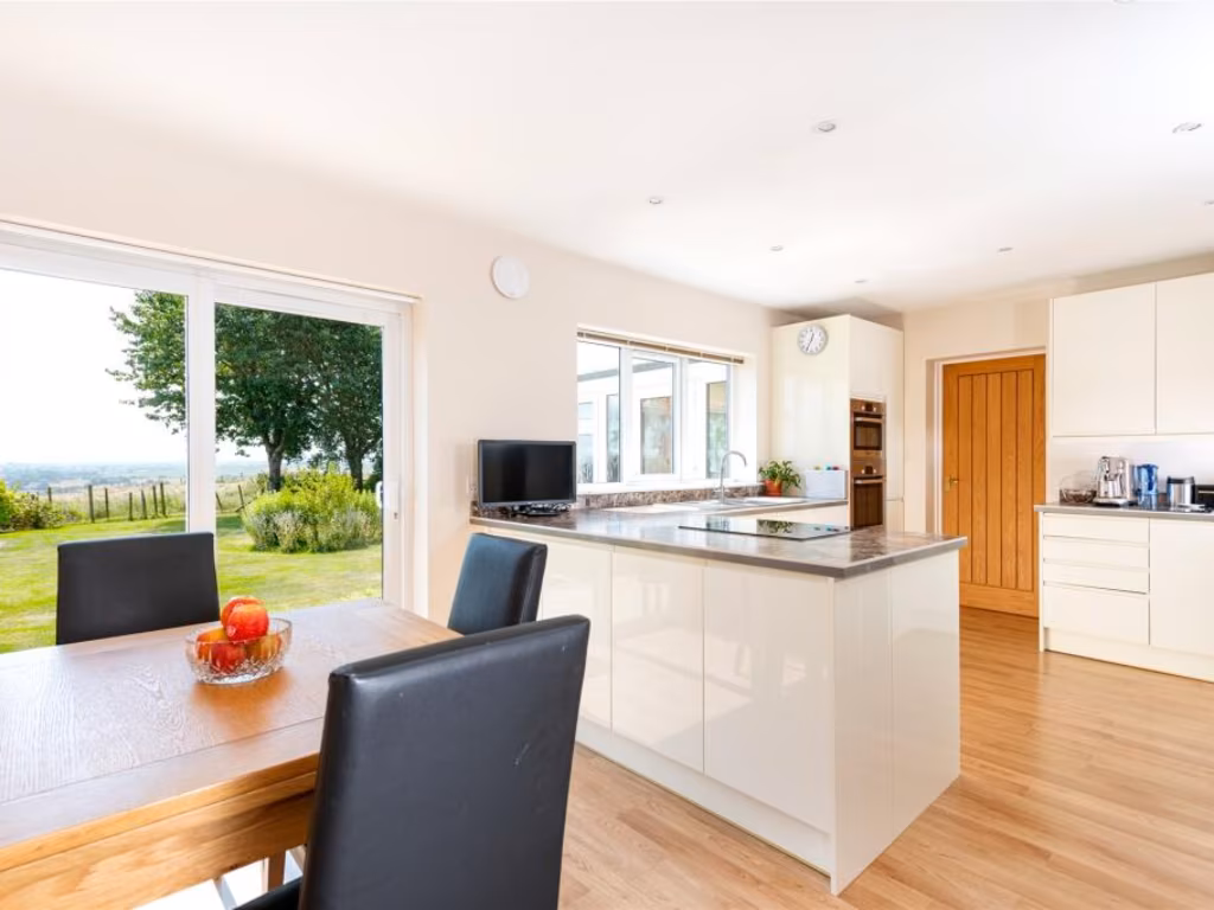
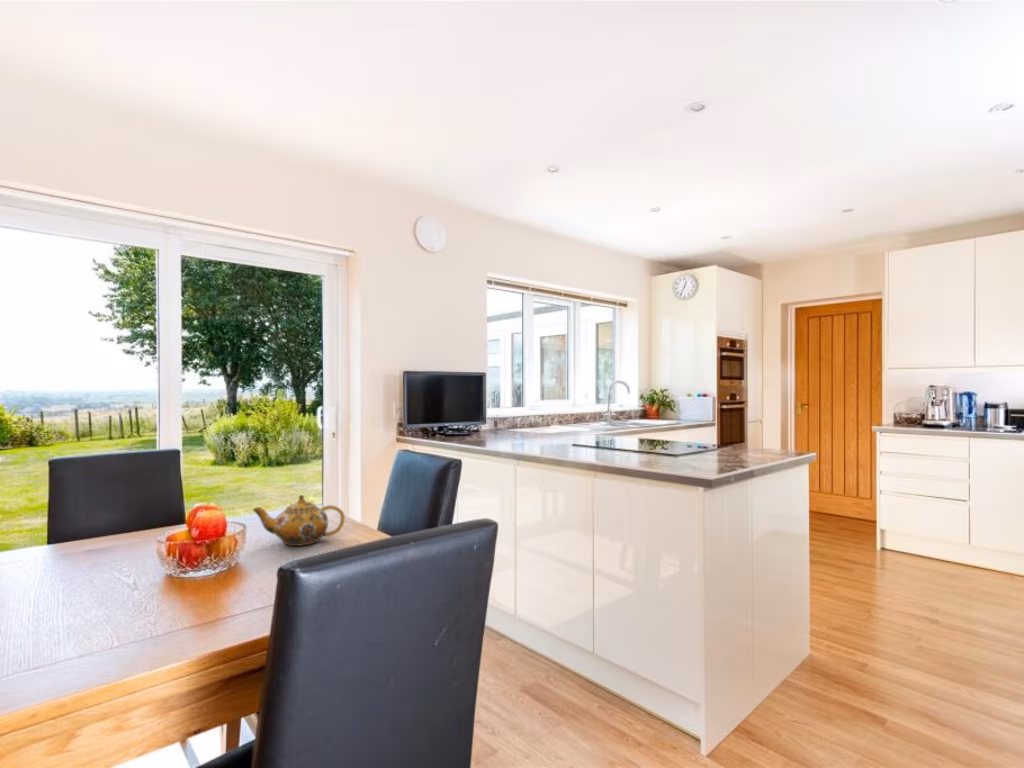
+ teapot [252,494,346,547]
